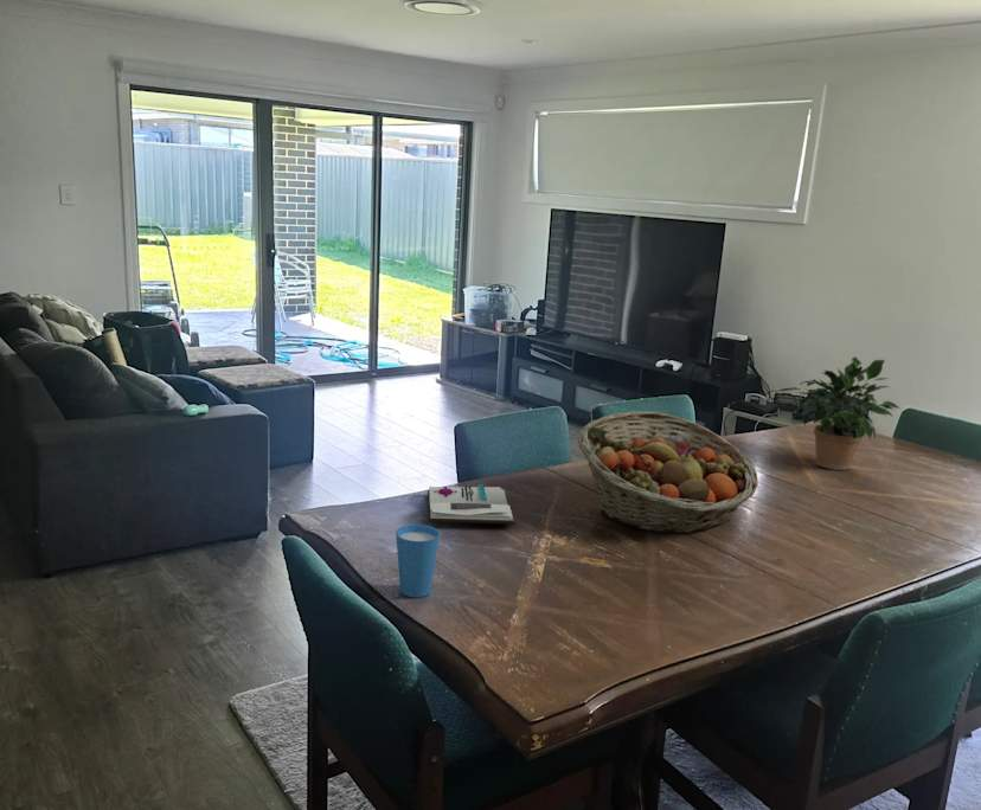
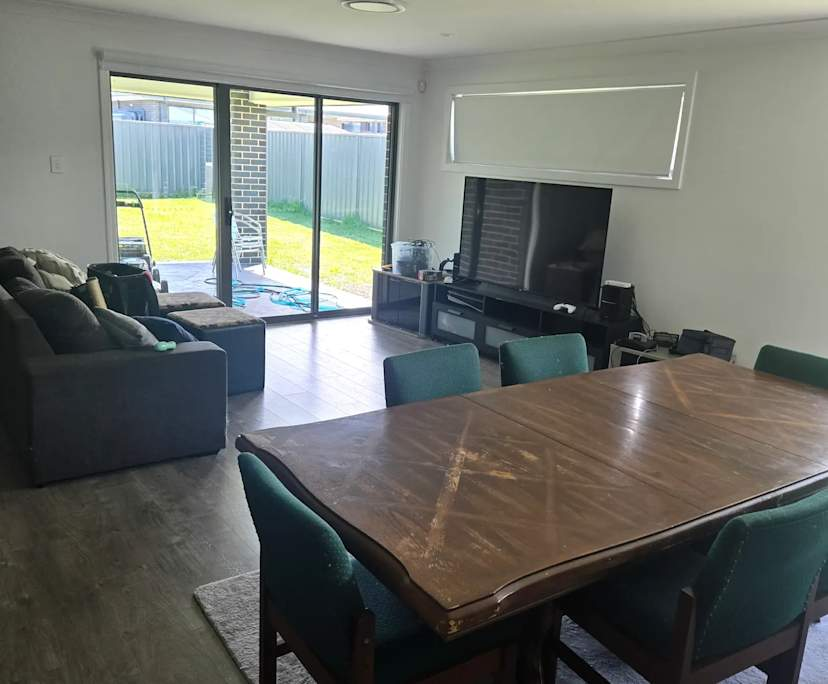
- potted plant [776,356,900,471]
- book [427,483,515,525]
- cup [395,523,441,598]
- fruit basket [577,411,759,535]
